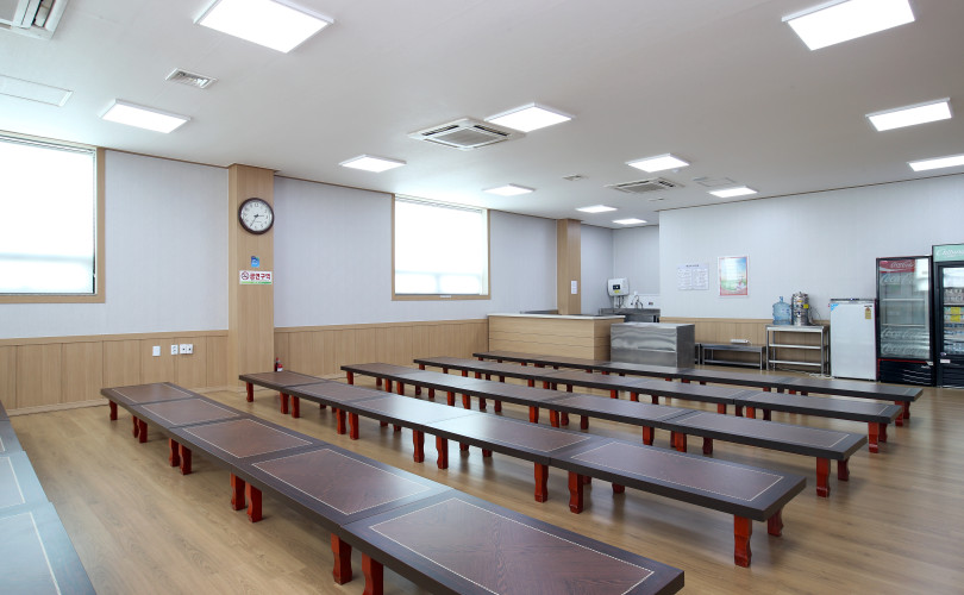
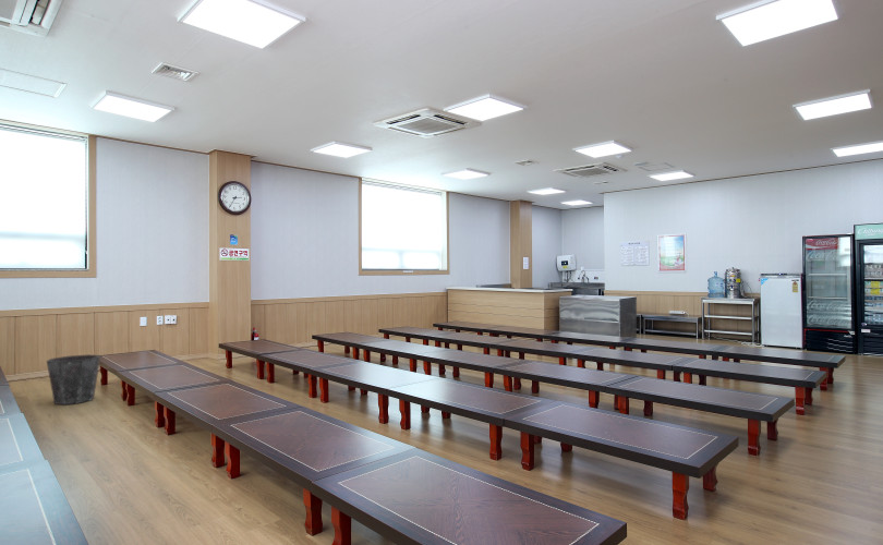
+ waste bin [46,353,101,405]
